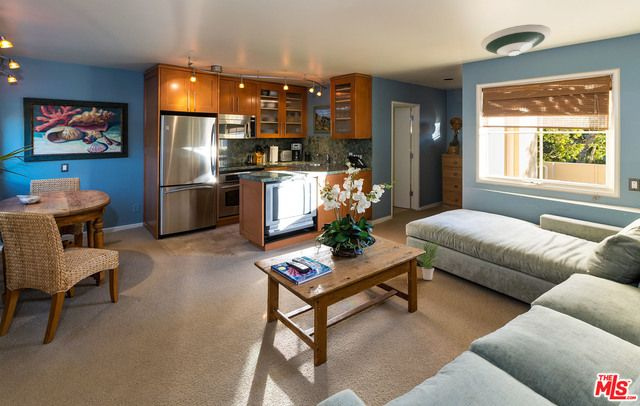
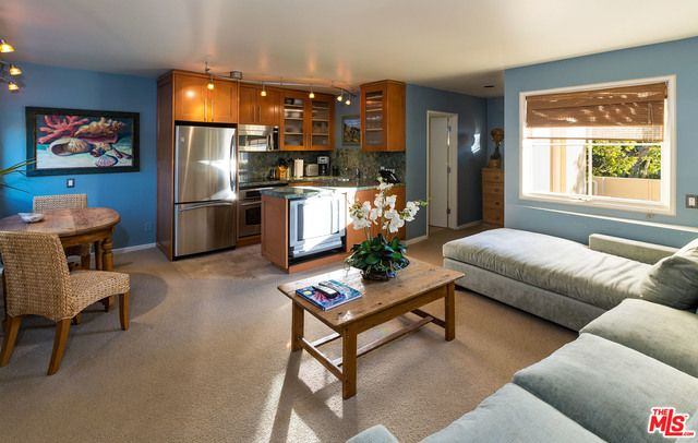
- potted plant [409,235,447,281]
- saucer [480,24,552,57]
